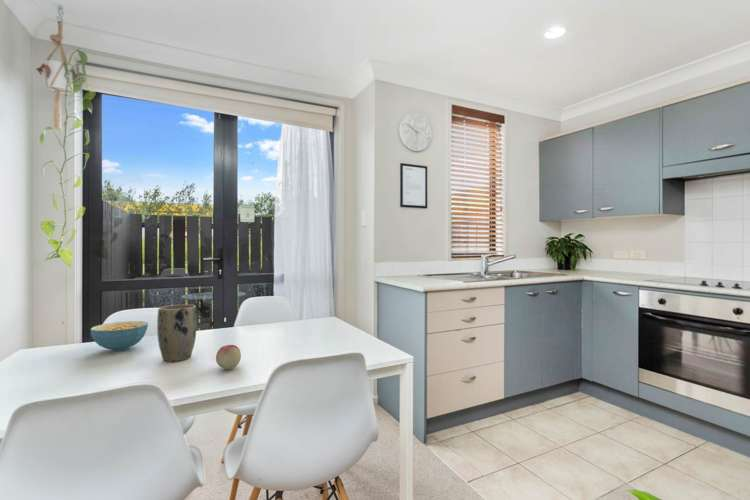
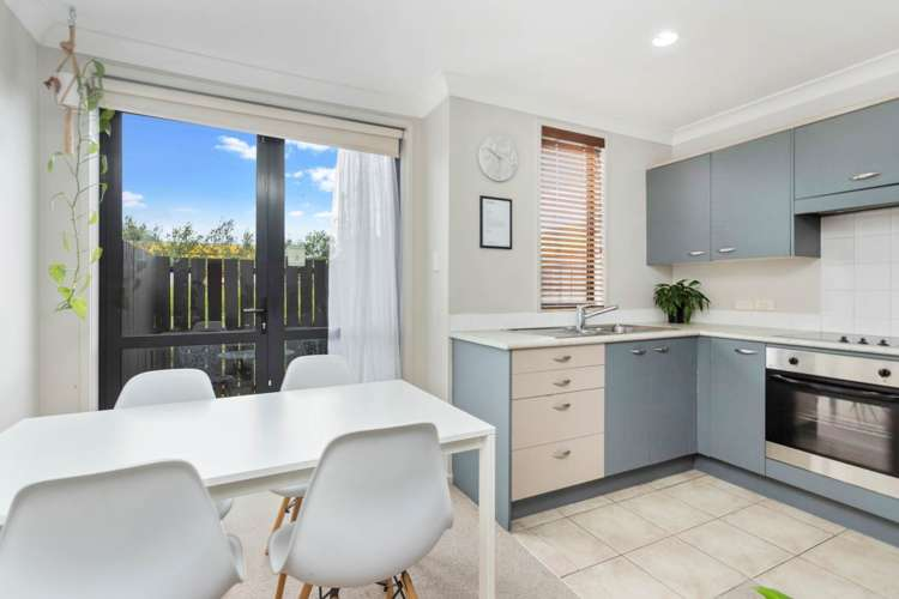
- plant pot [156,304,198,362]
- fruit [215,344,242,370]
- cereal bowl [89,320,149,352]
